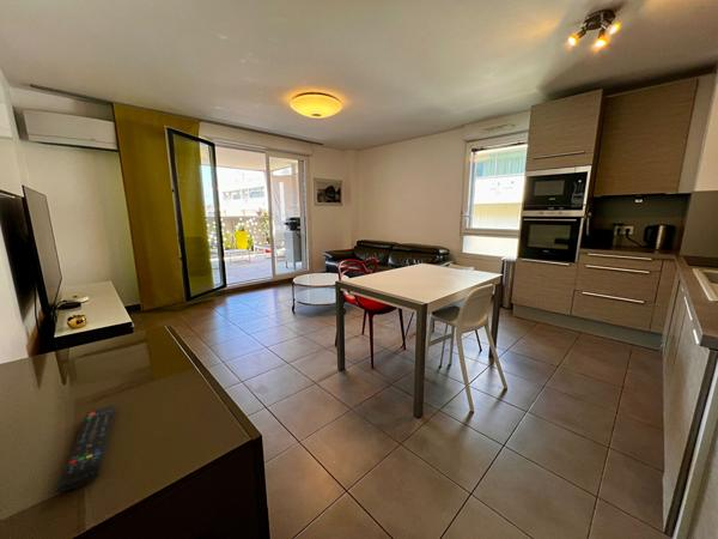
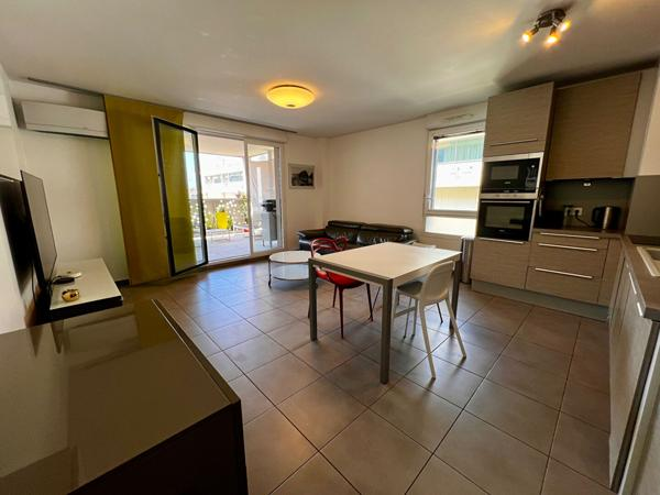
- remote control [56,405,117,492]
